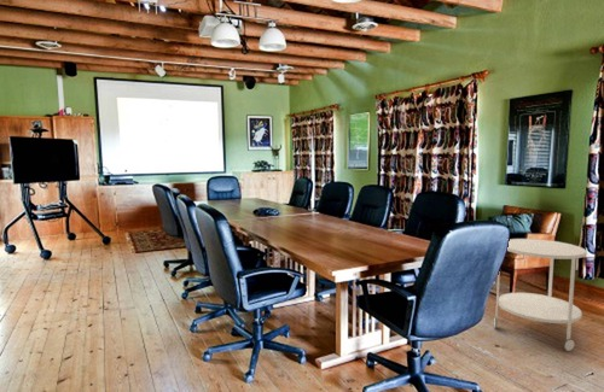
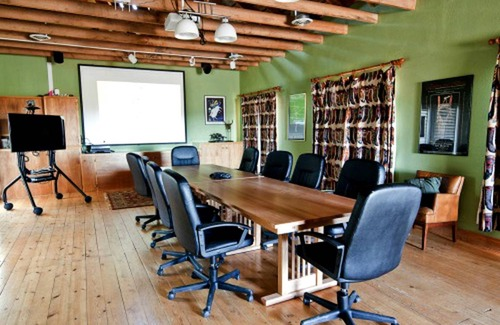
- side table [493,238,587,352]
